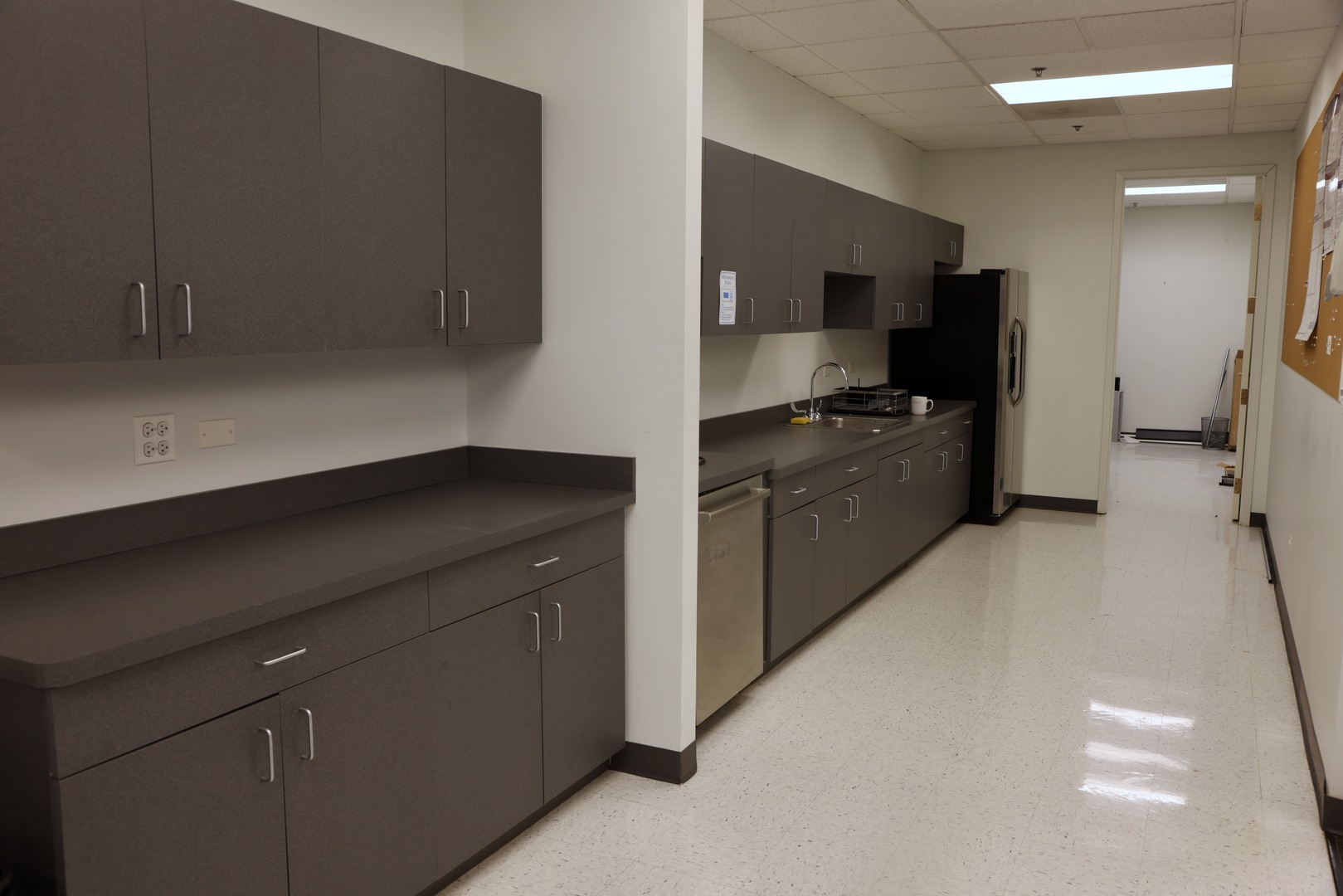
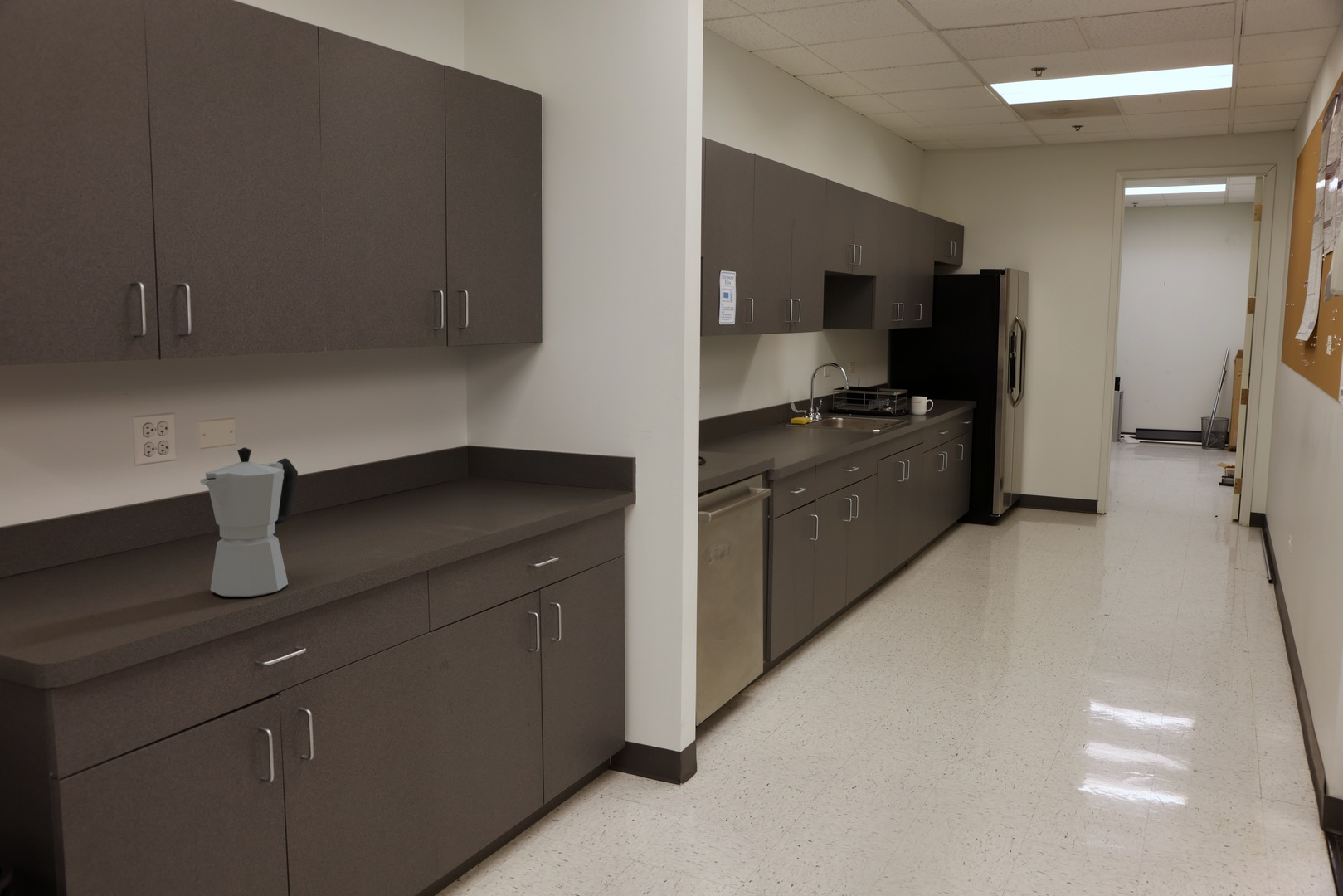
+ moka pot [199,446,299,598]
